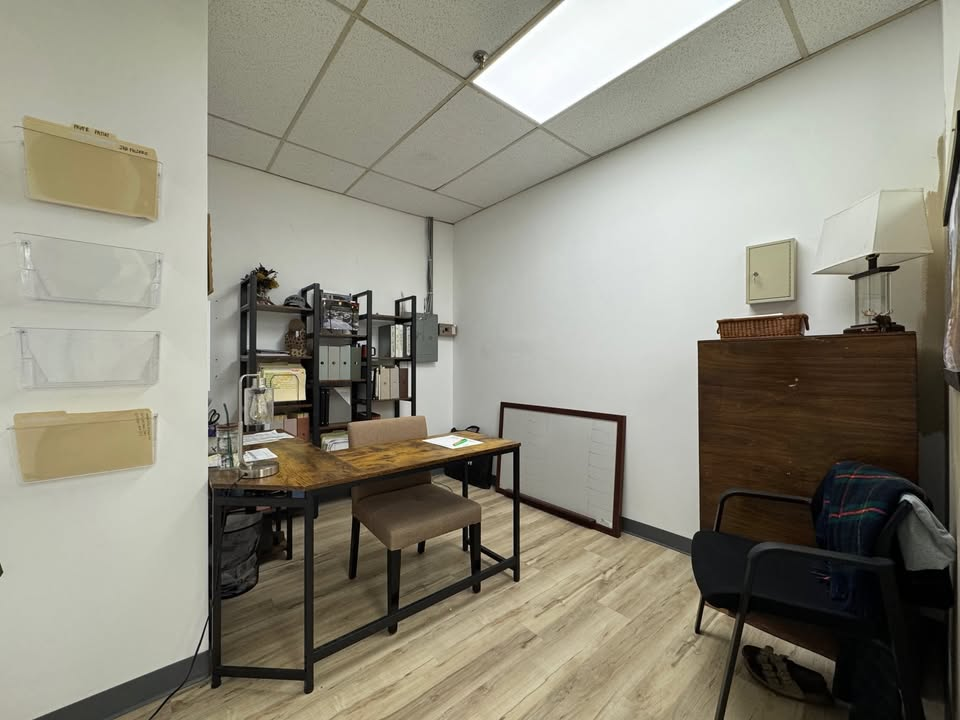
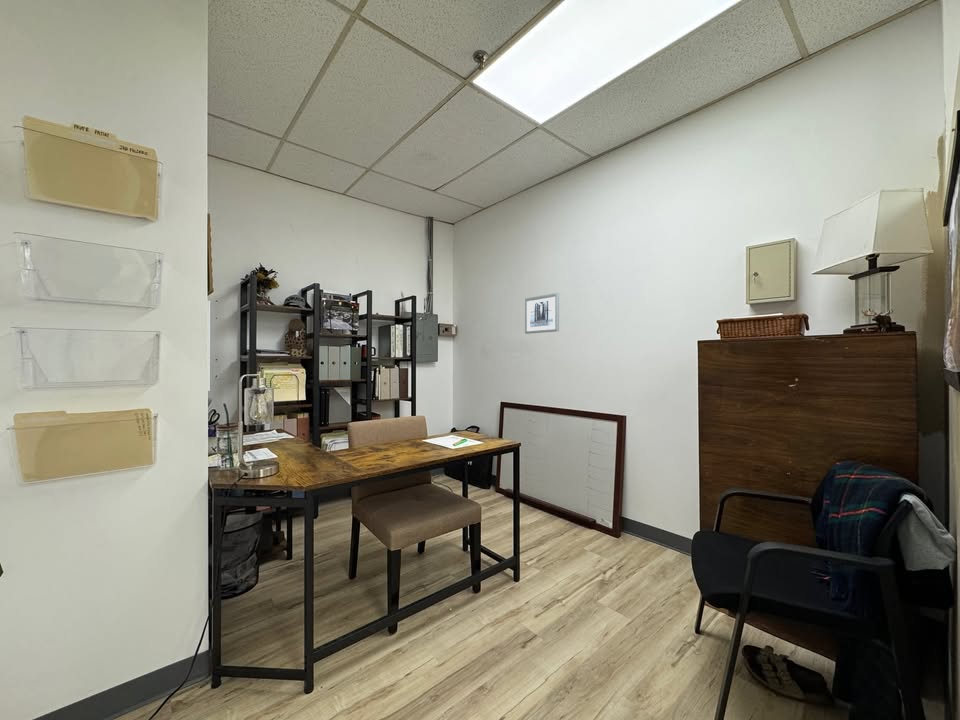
+ wall art [524,292,560,335]
